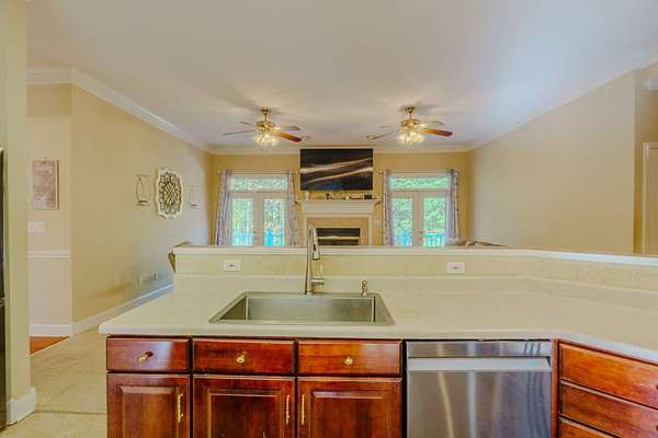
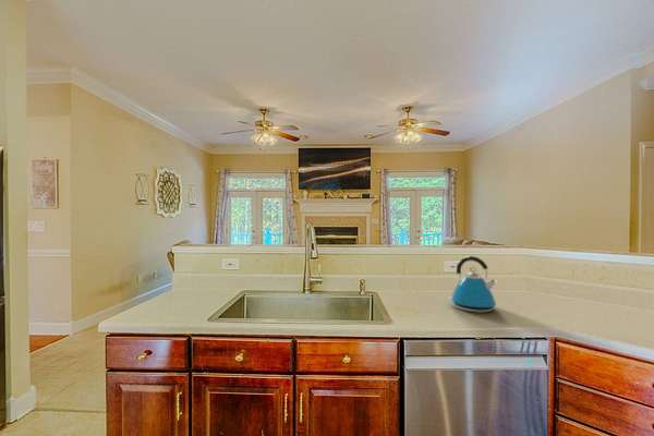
+ kettle [447,255,498,314]
